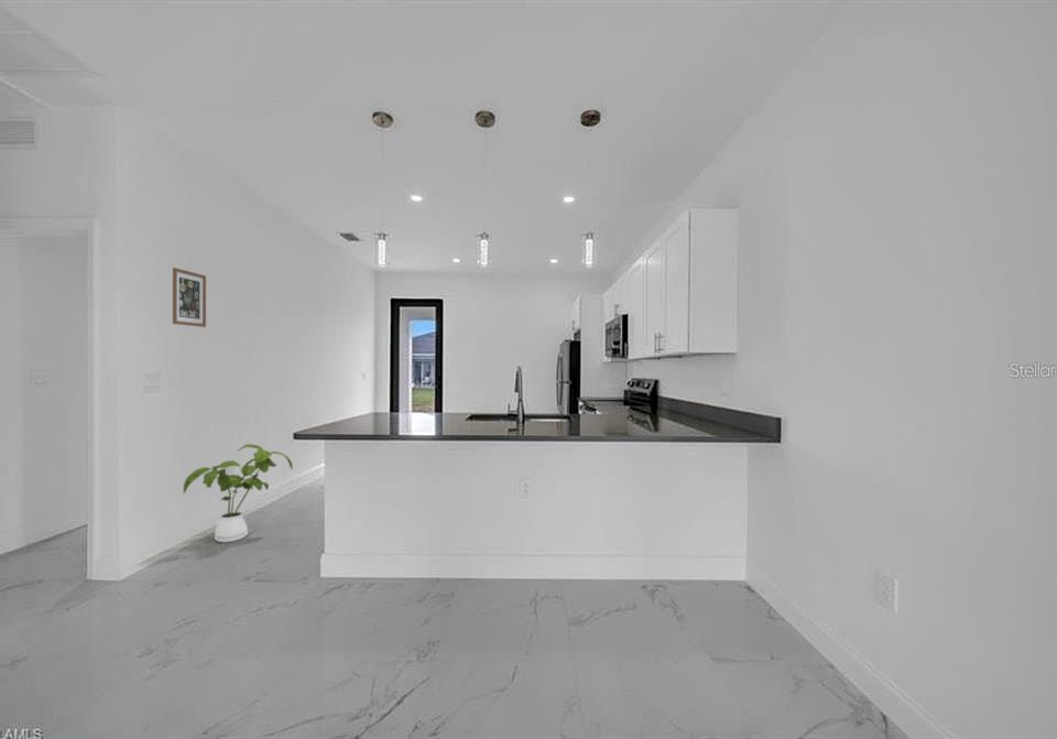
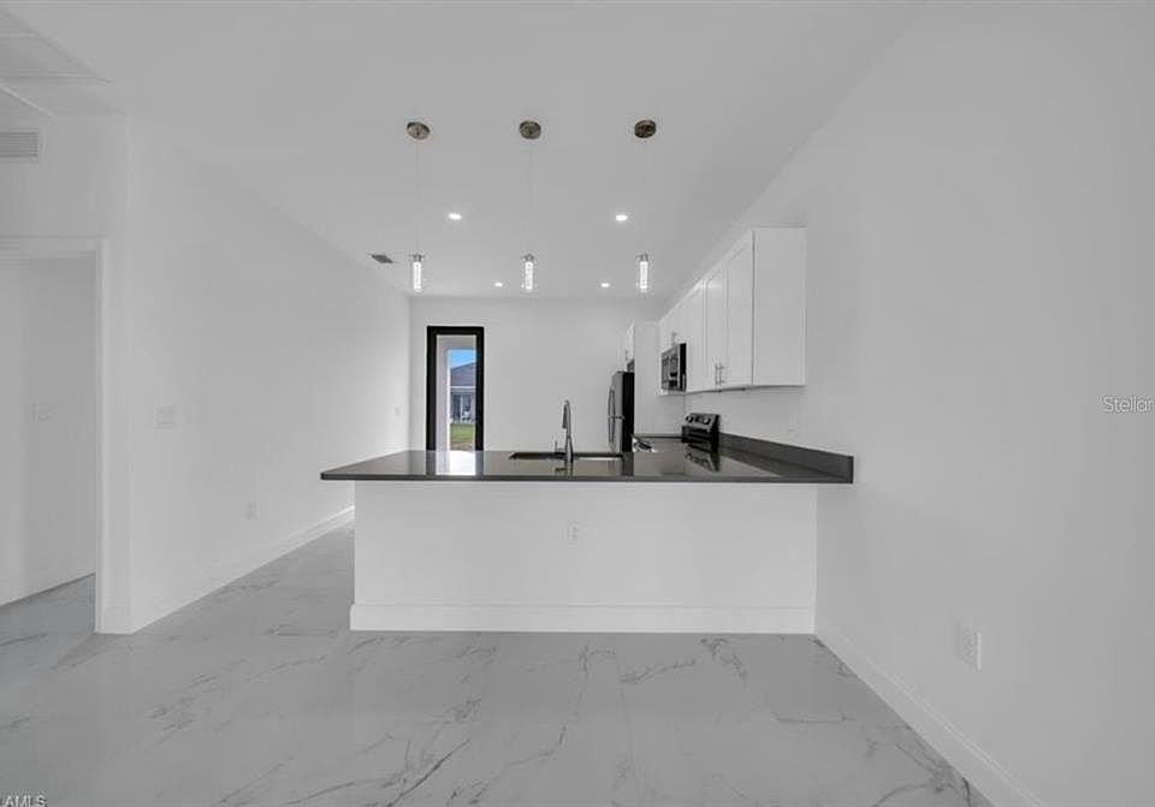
- wall art [172,267,207,328]
- house plant [183,443,294,543]
